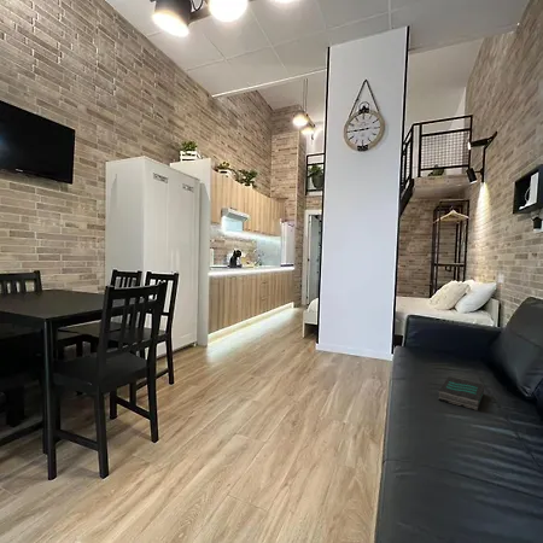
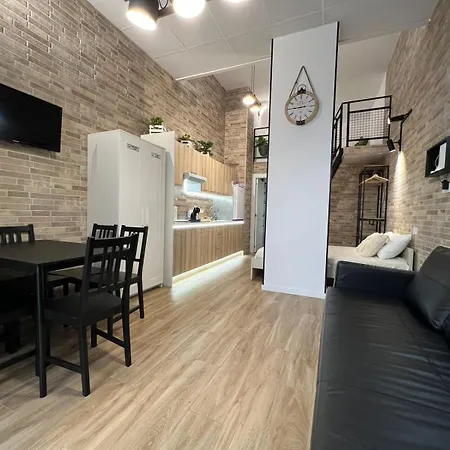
- book [437,375,485,411]
